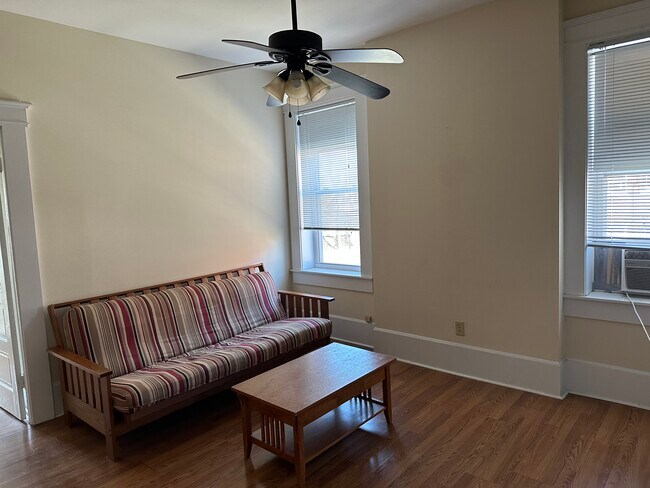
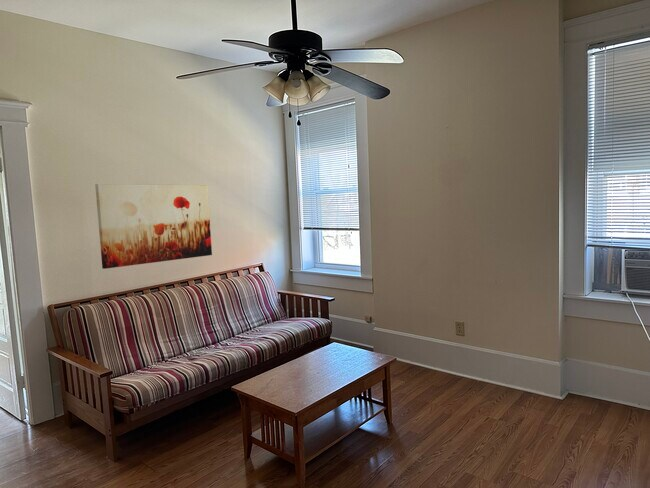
+ wall art [94,183,213,270]
